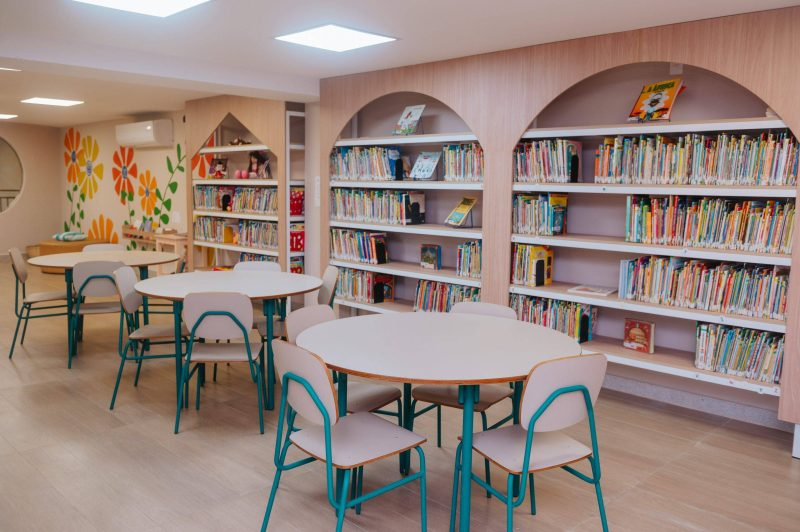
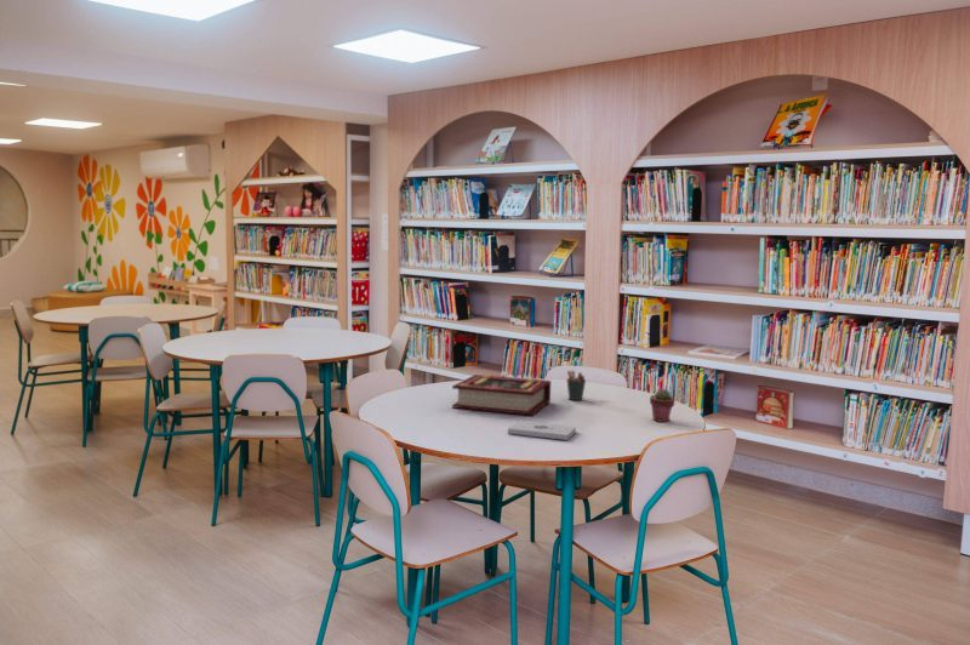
+ notepad [507,419,577,441]
+ book [451,373,552,417]
+ pen holder [565,370,587,401]
+ potted succulent [649,388,677,423]
